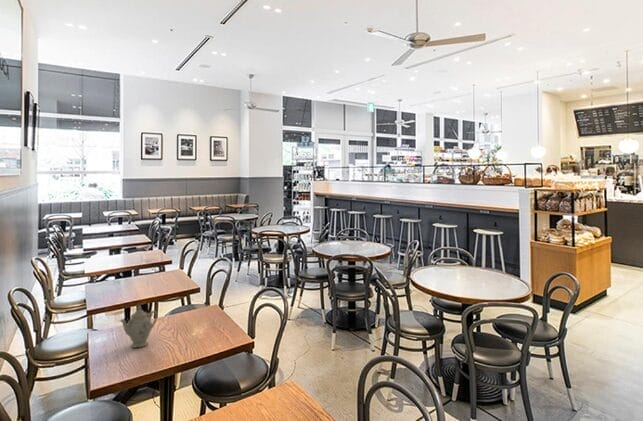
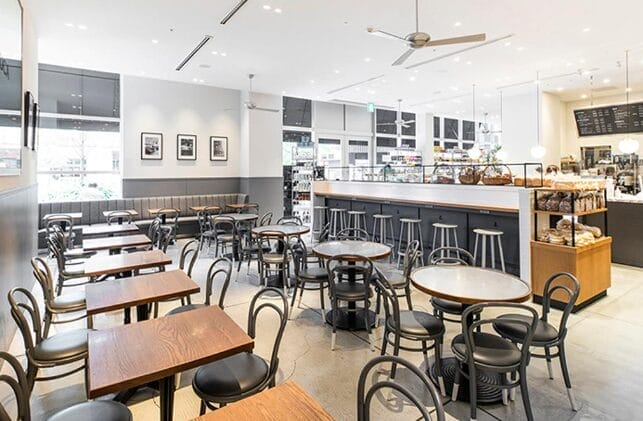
- chinaware [118,304,159,349]
